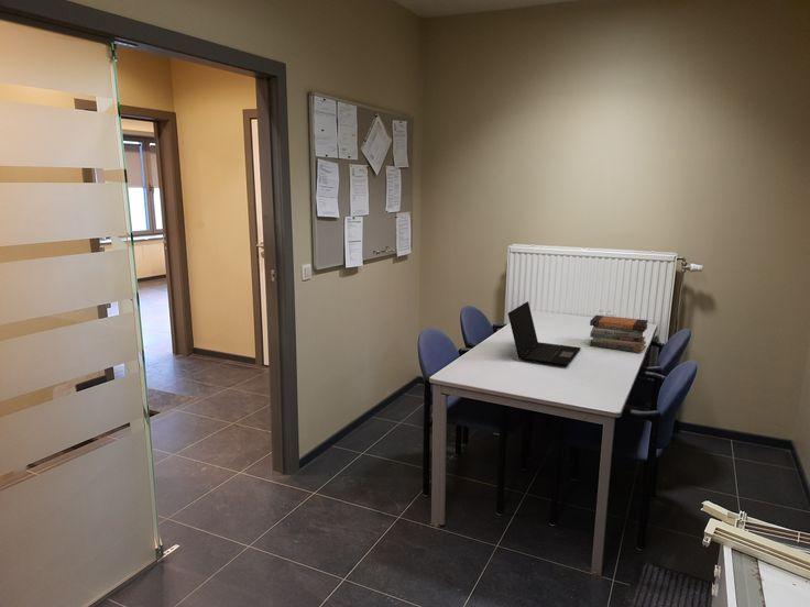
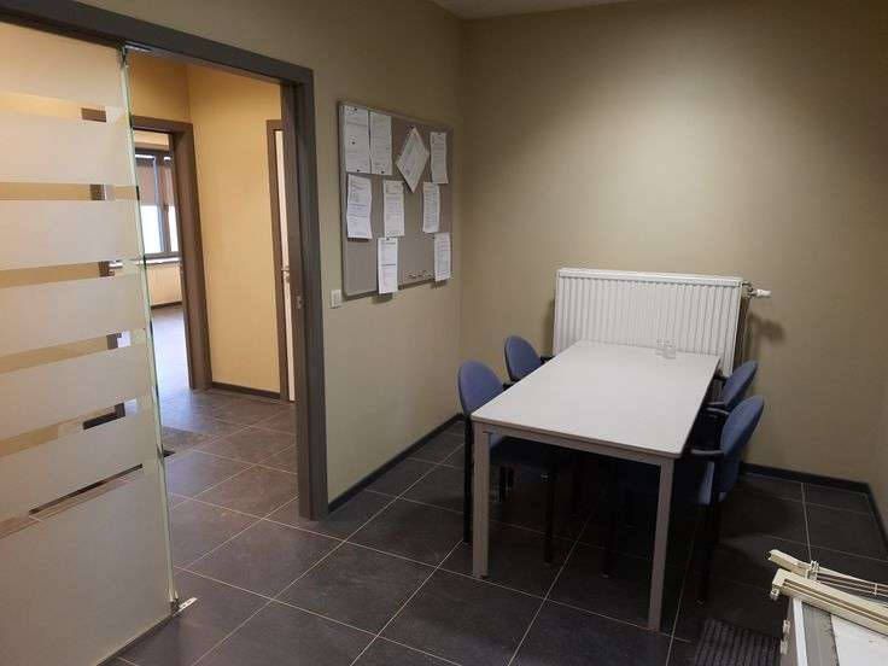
- book stack [589,314,649,354]
- laptop [507,300,582,367]
